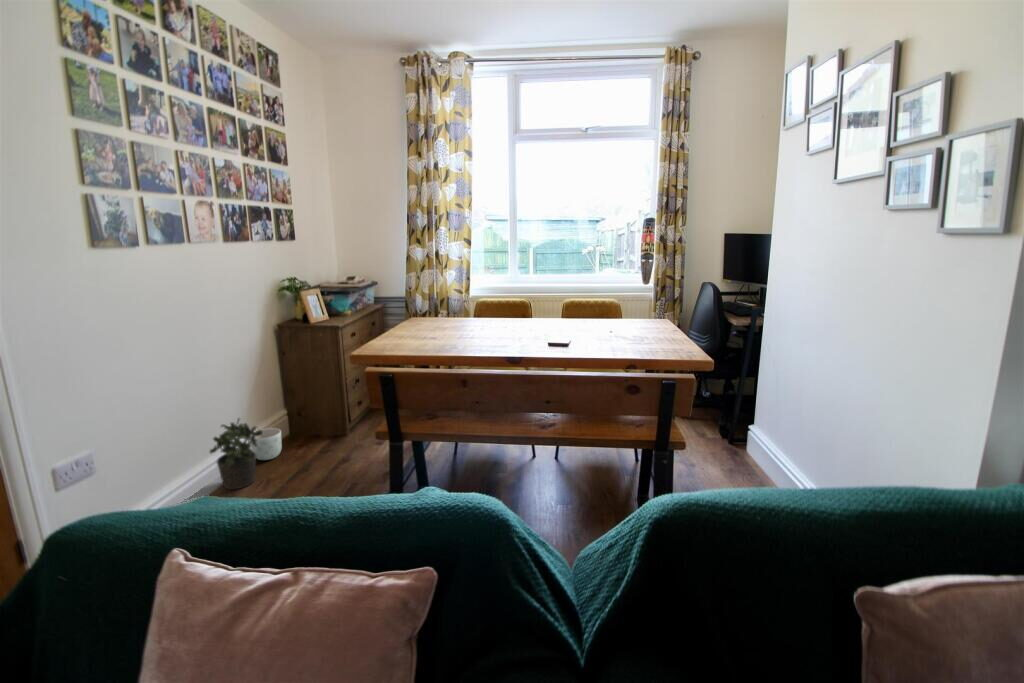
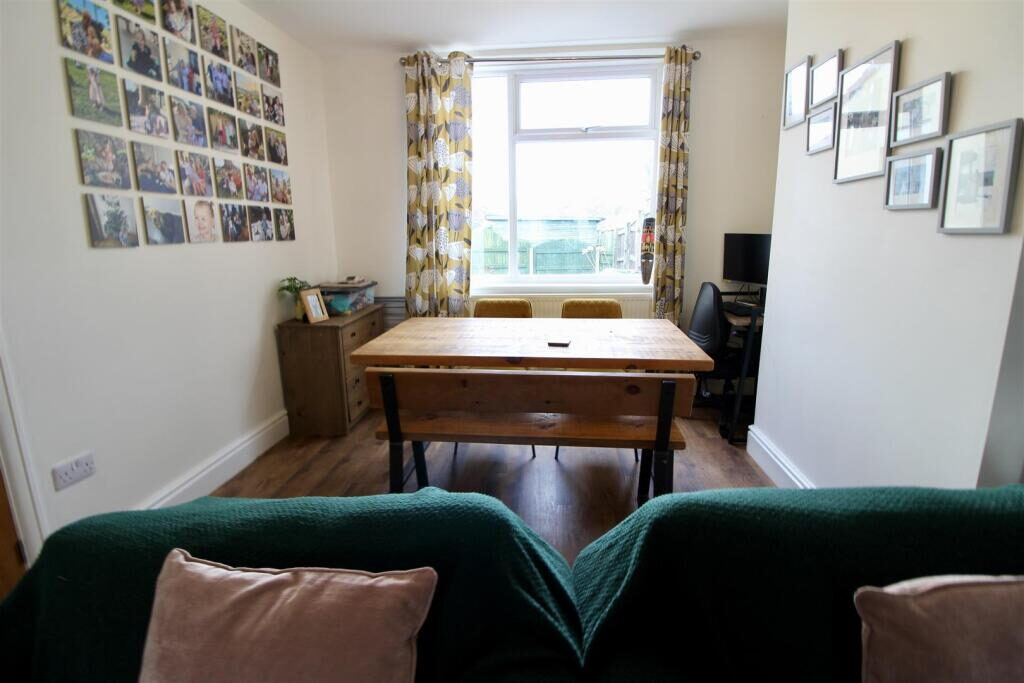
- potted plant [208,417,263,491]
- planter [250,427,283,461]
